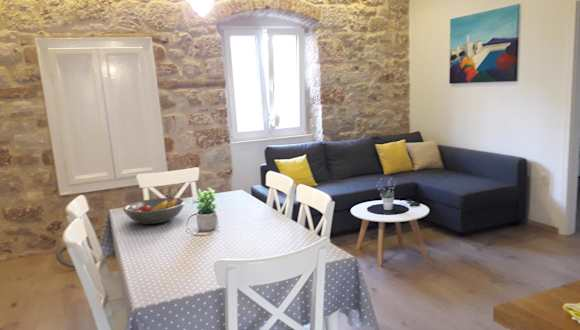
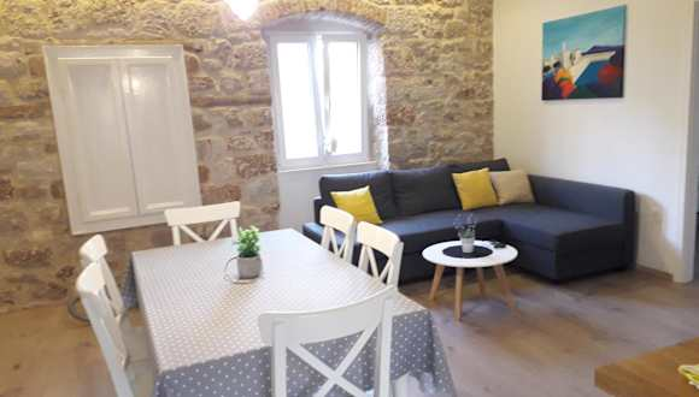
- fruit bowl [122,197,186,225]
